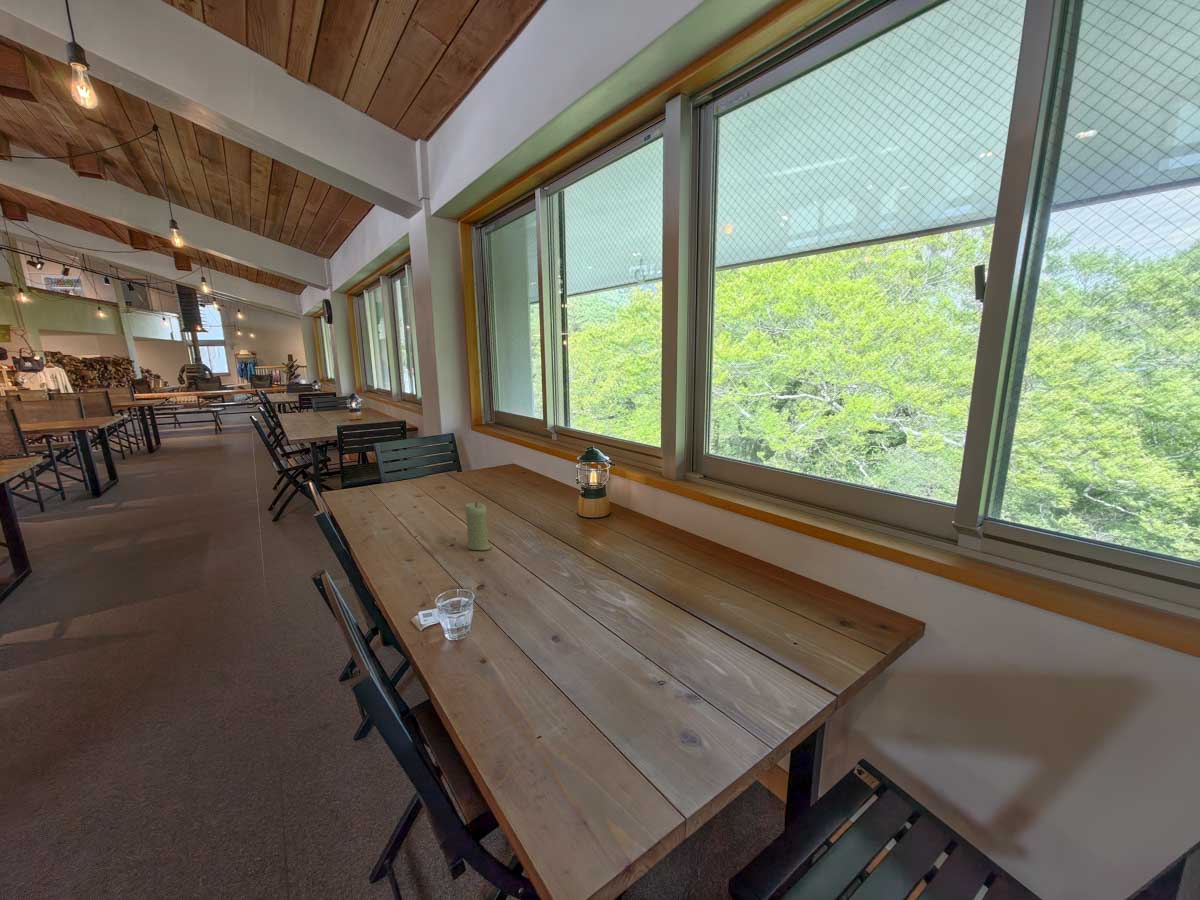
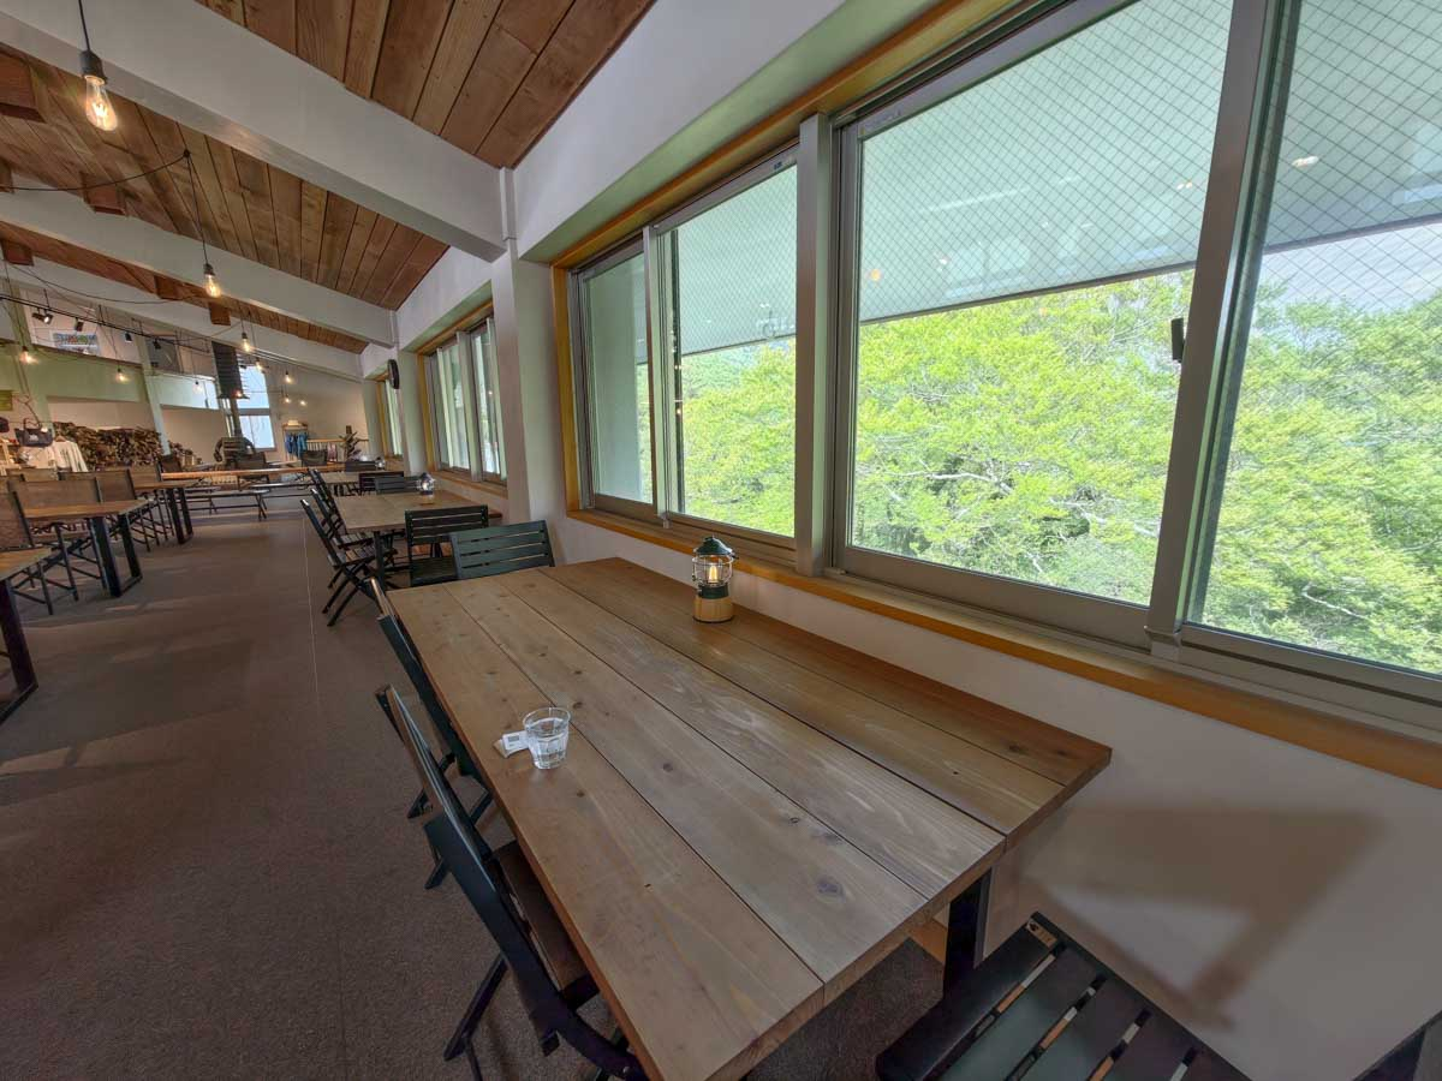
- candle [464,501,492,551]
